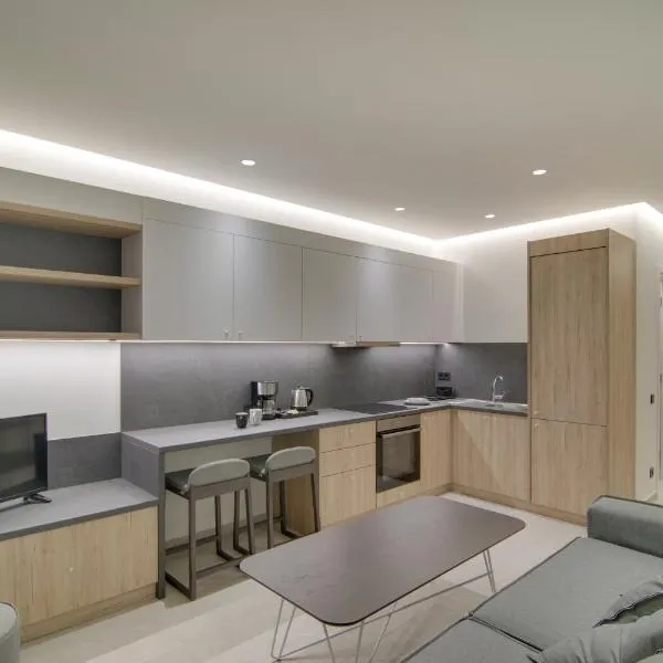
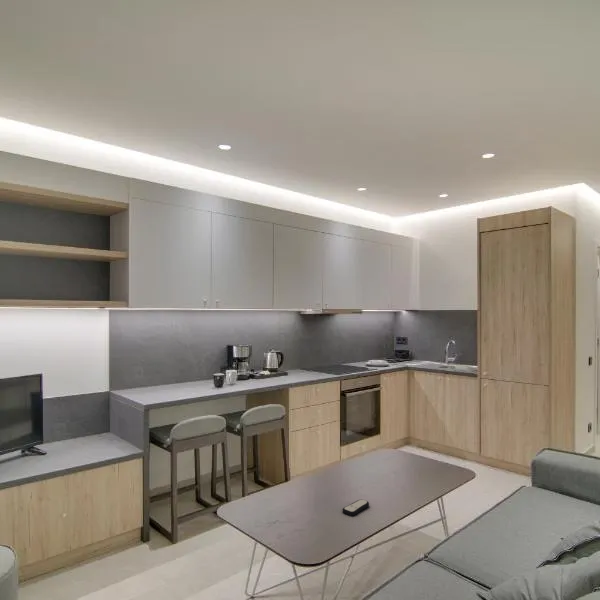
+ remote control [341,498,370,517]
